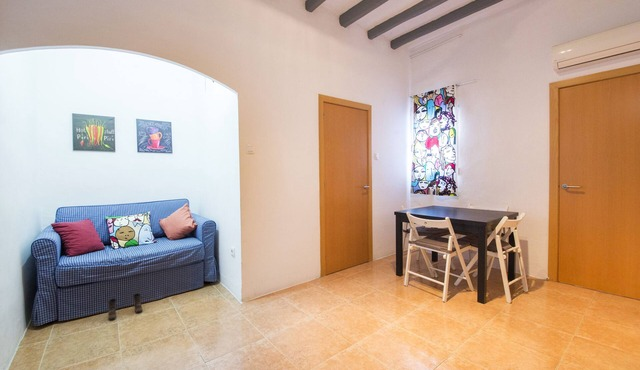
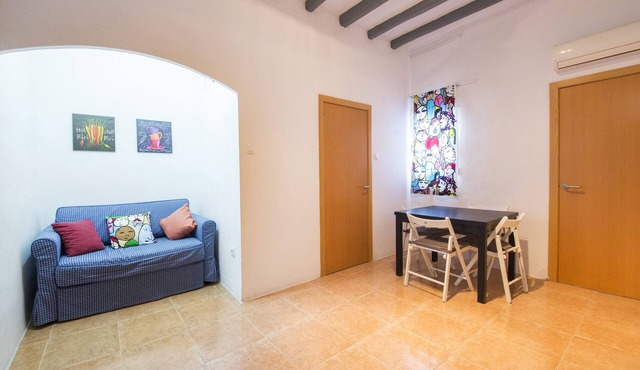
- boots [107,293,144,321]
